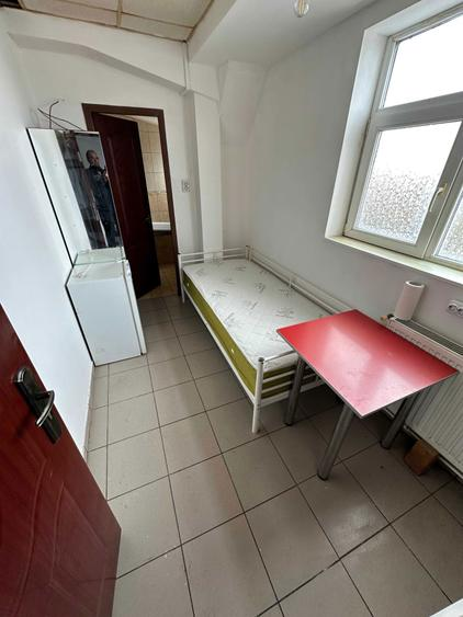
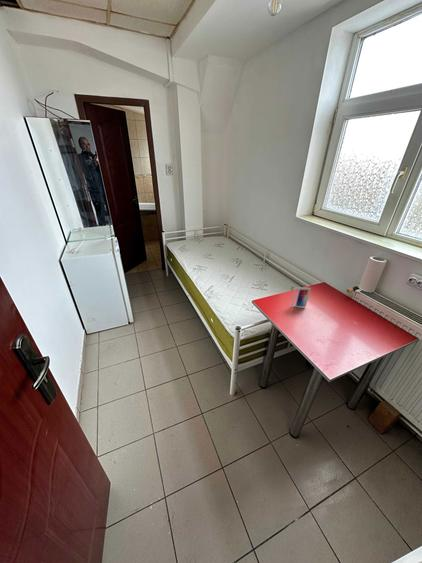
+ smartphone [291,287,311,308]
